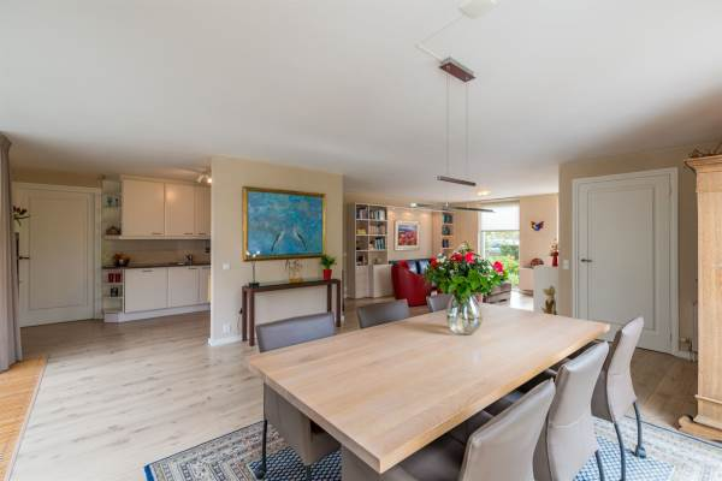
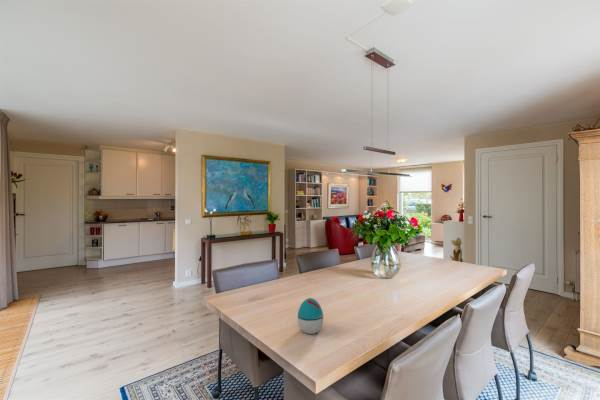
+ decorative egg [296,297,324,335]
